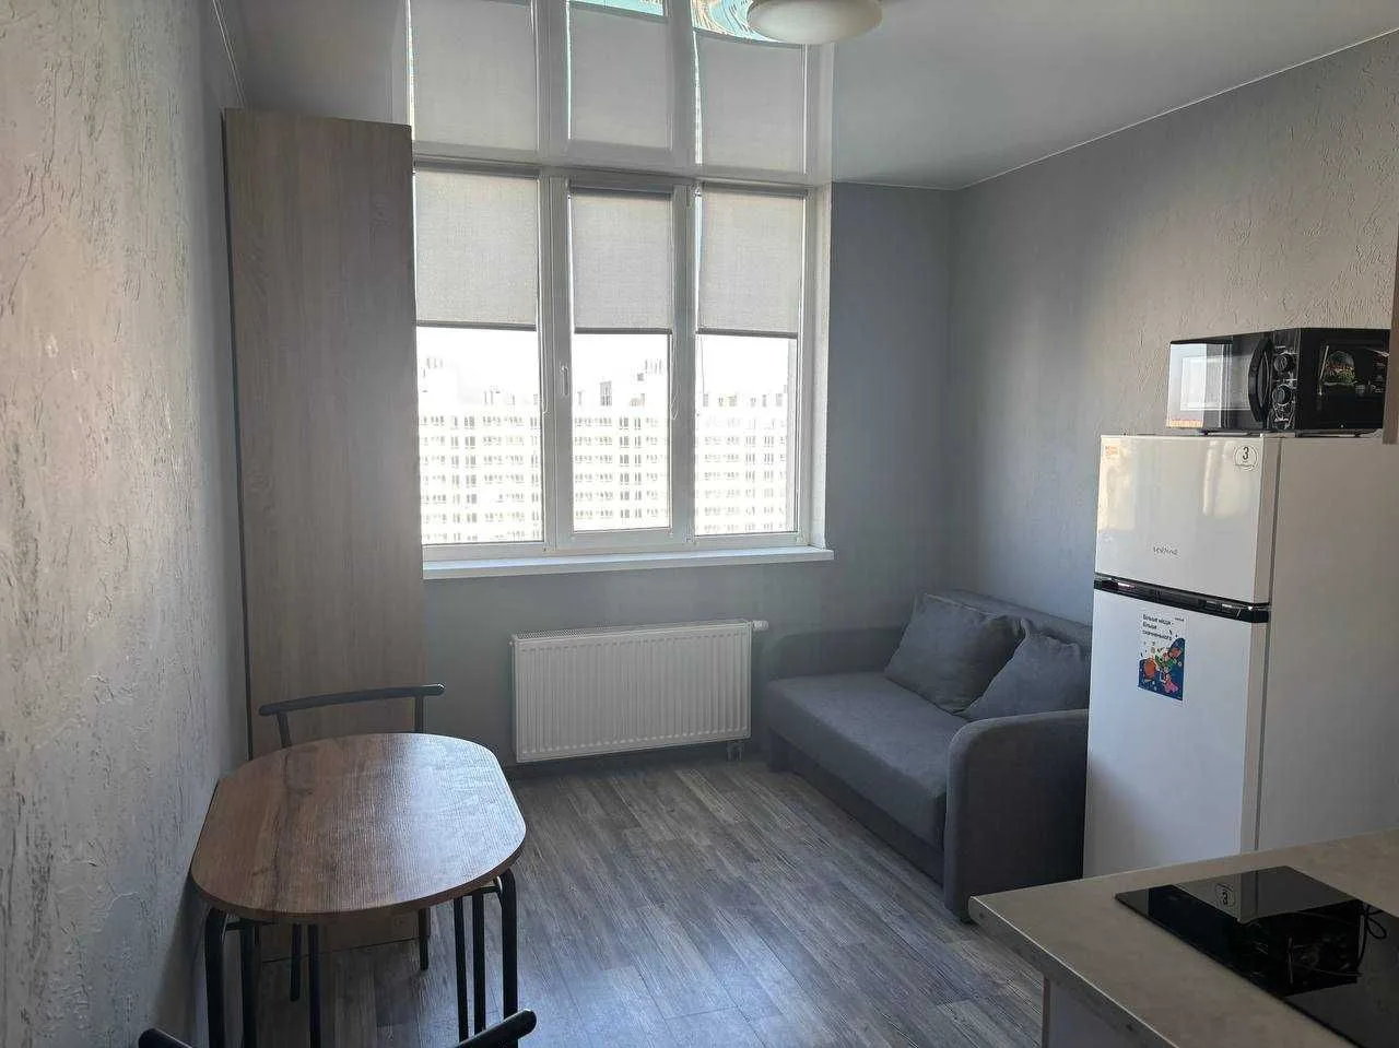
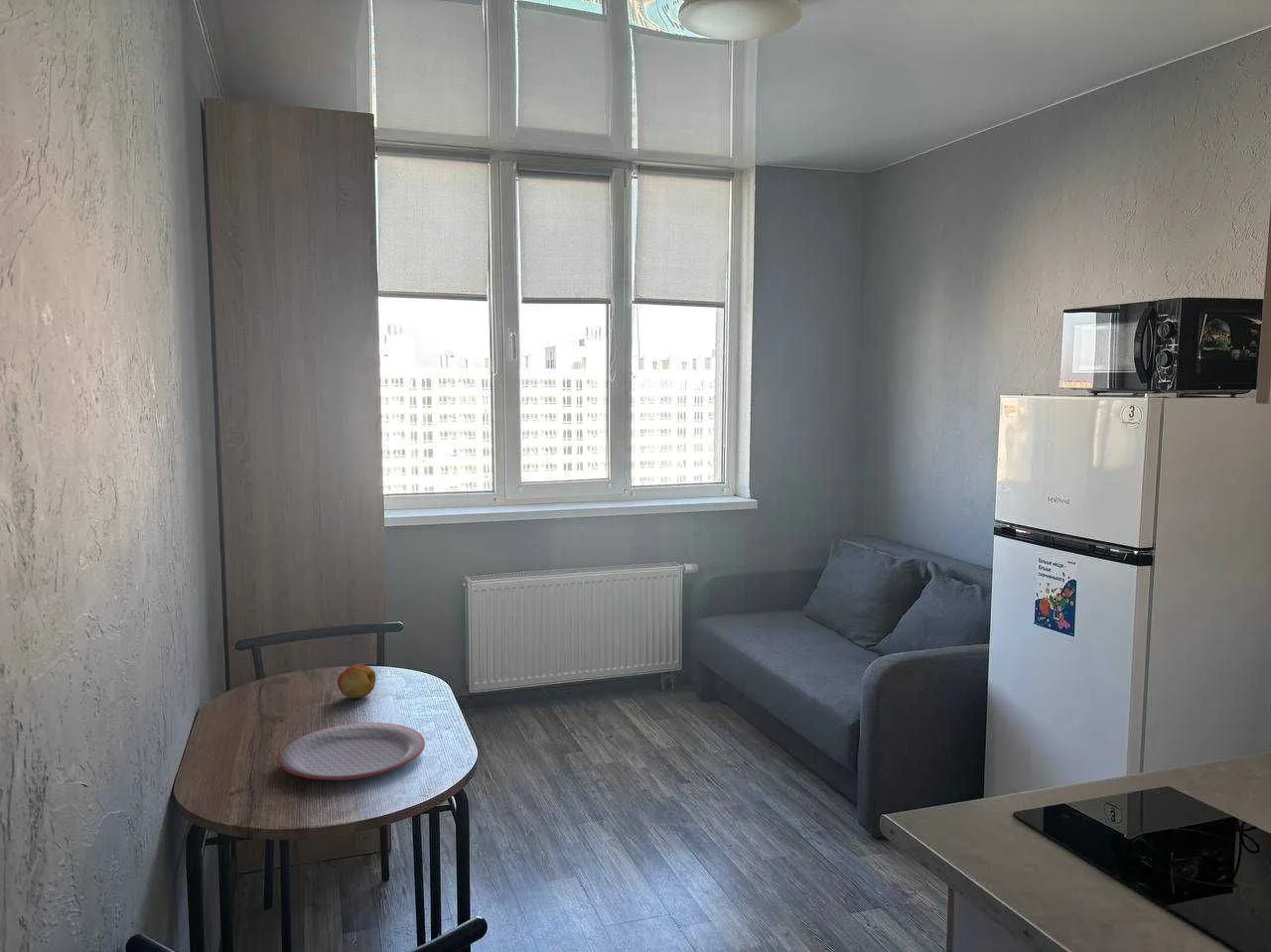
+ fruit [337,663,377,699]
+ plate [278,722,426,781]
